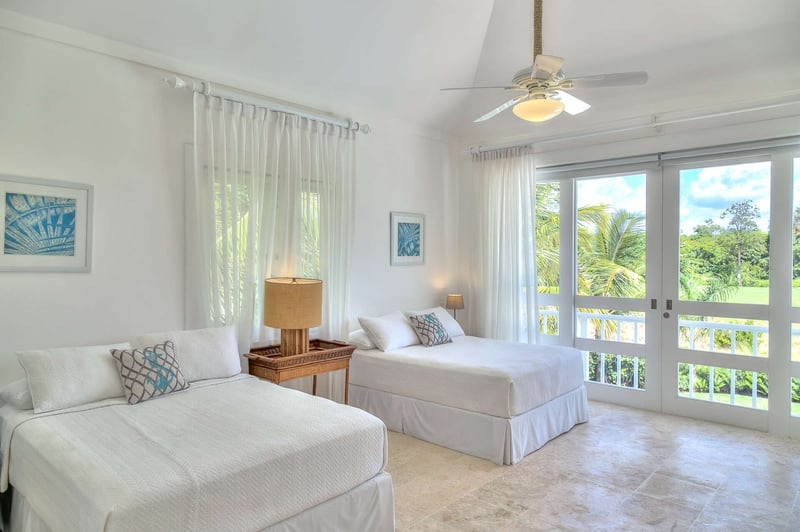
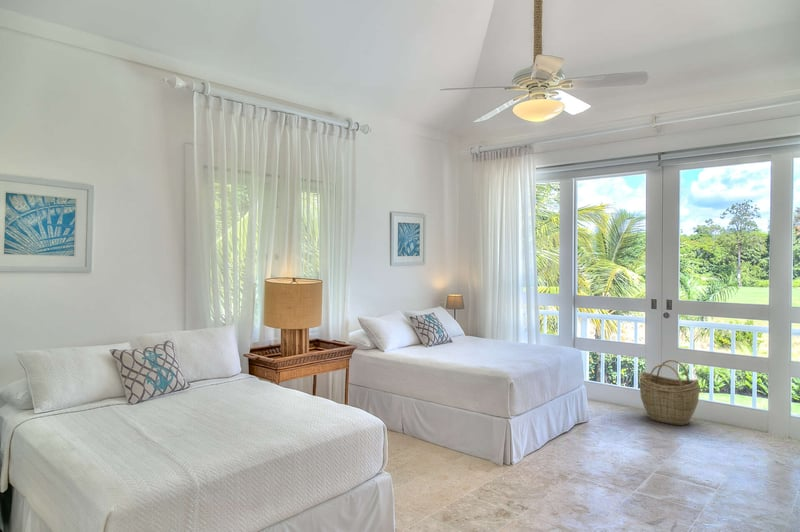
+ woven basket [639,359,700,426]
